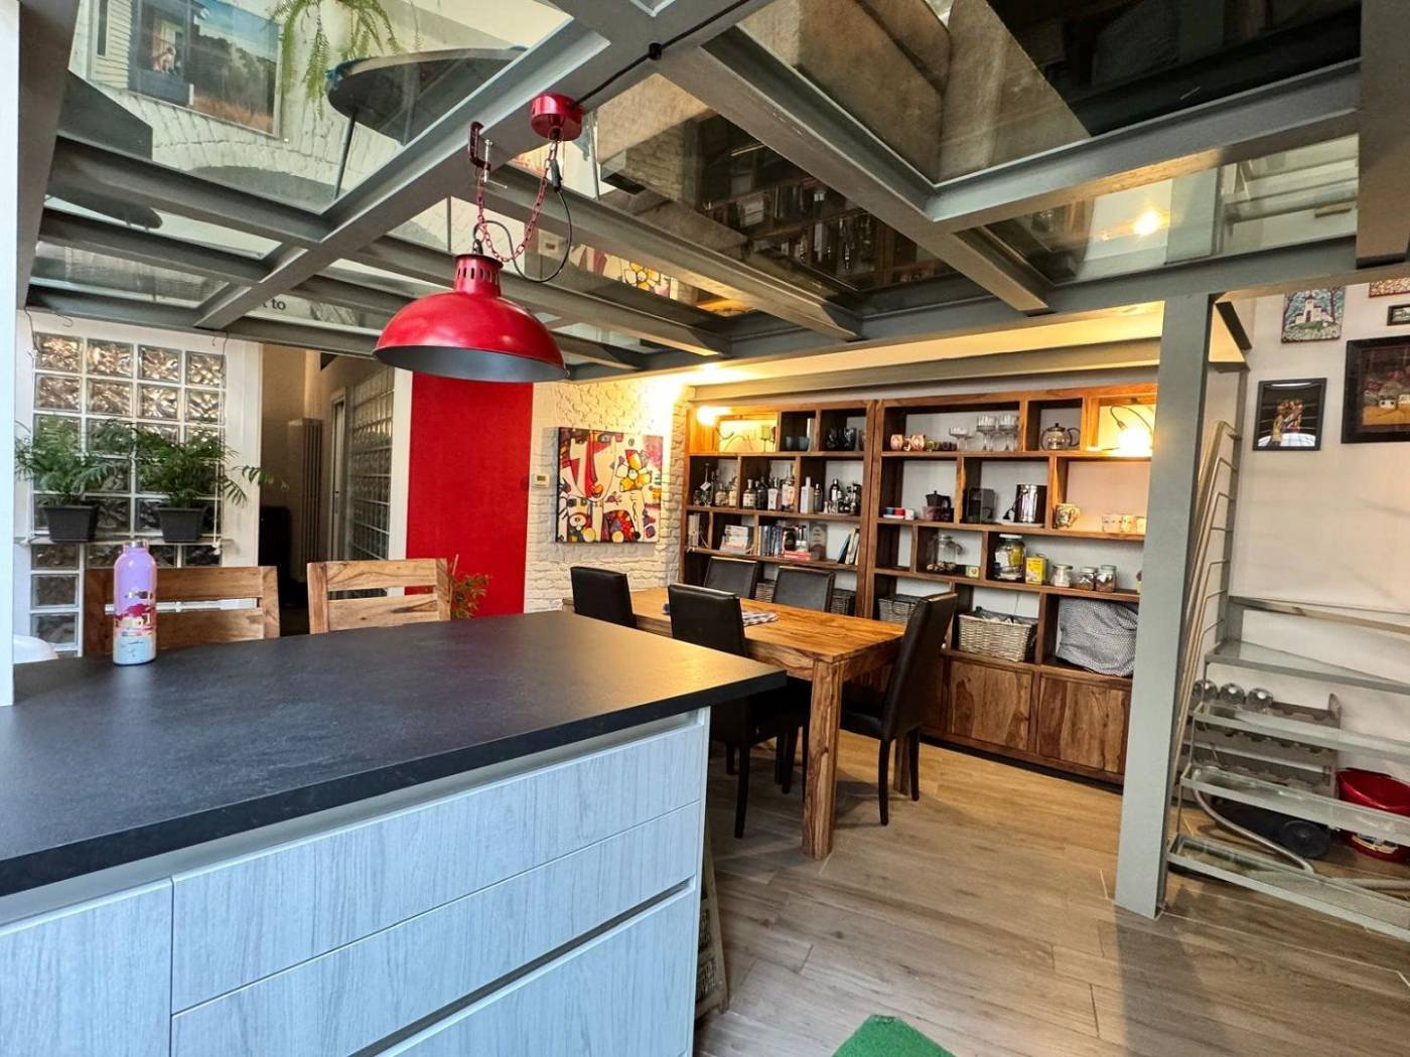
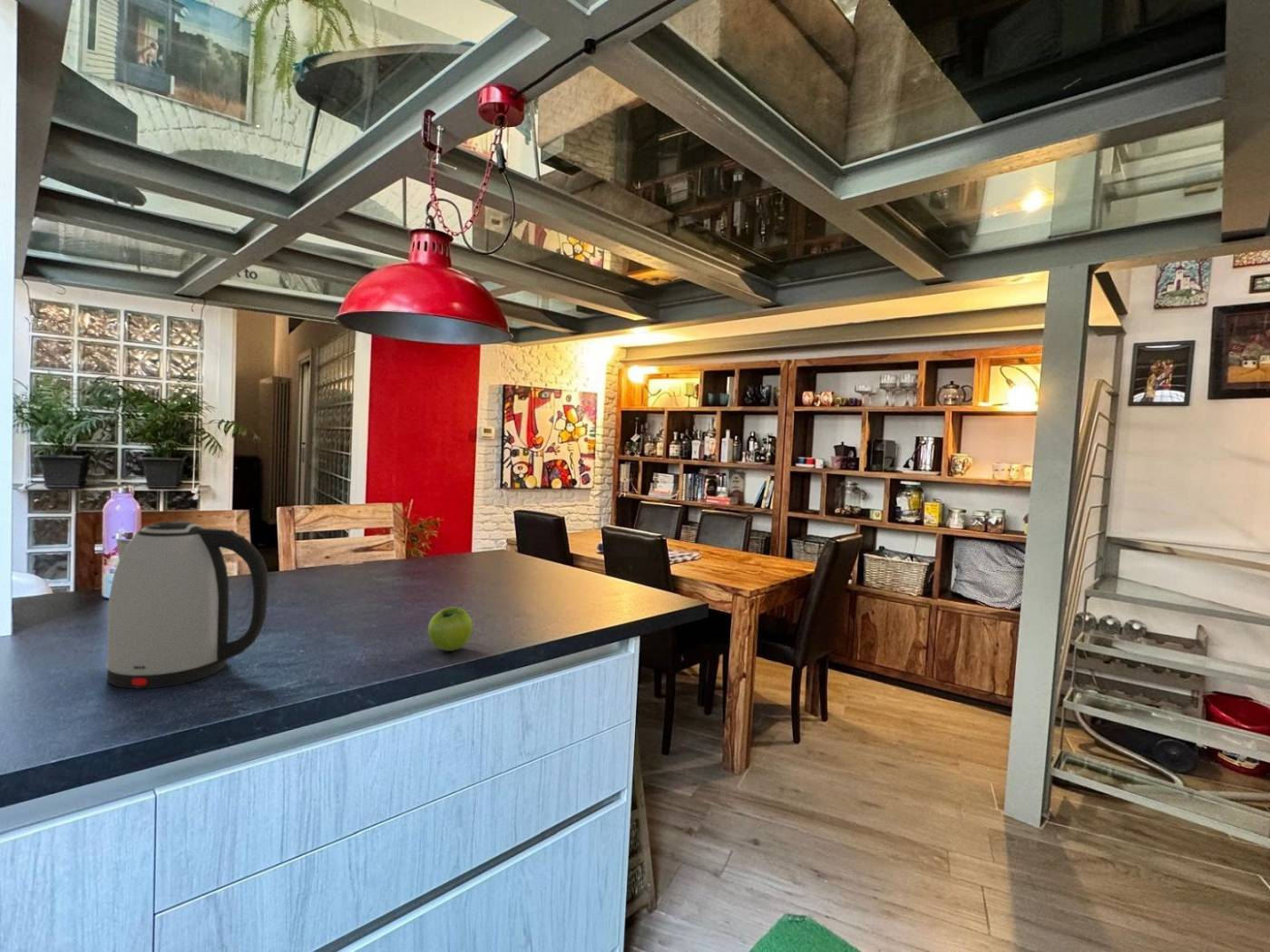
+ kettle [105,520,269,690]
+ fruit [427,606,474,652]
